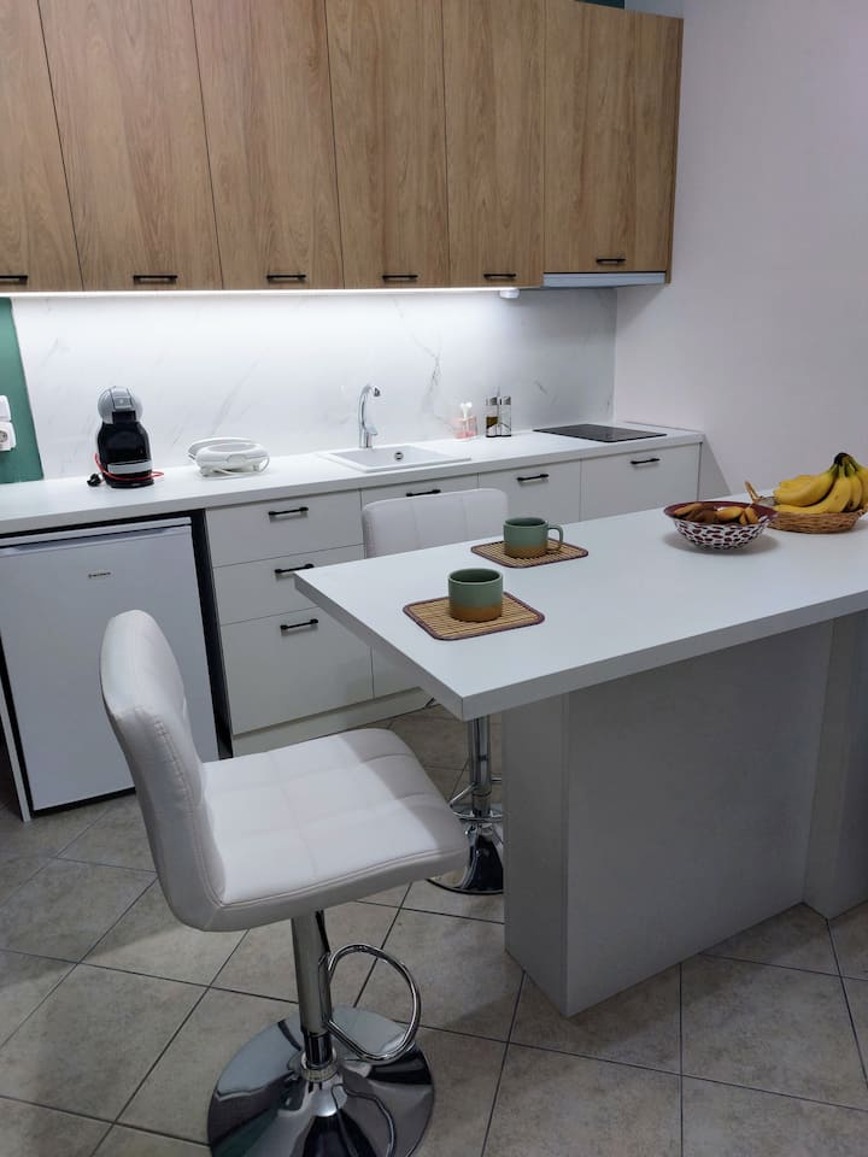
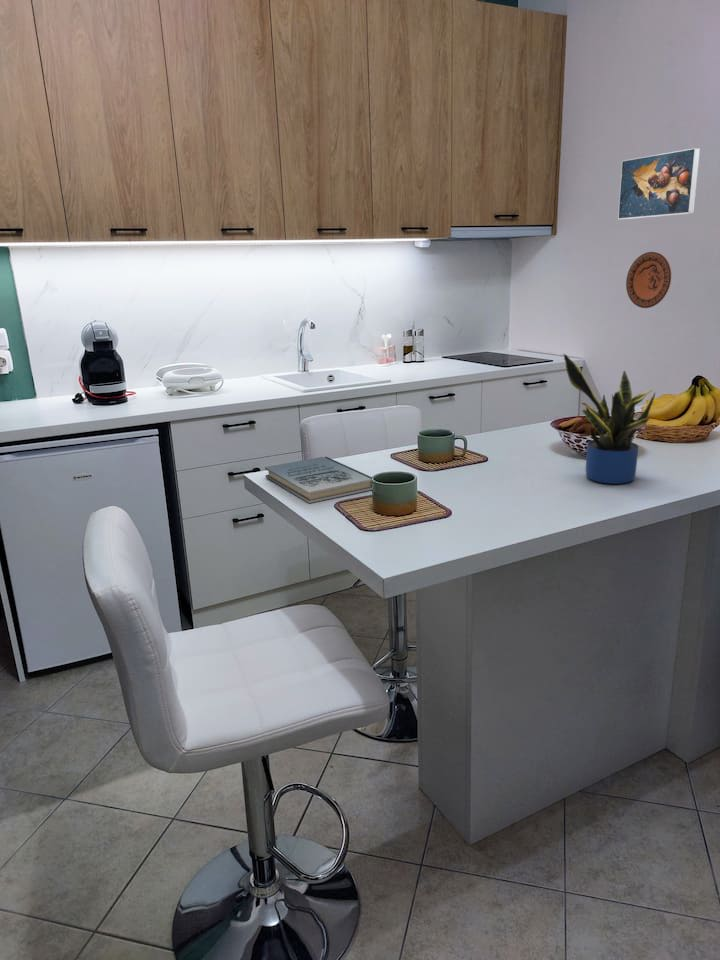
+ potted plant [562,353,656,485]
+ decorative plate [625,251,672,309]
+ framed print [617,147,701,220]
+ book [264,455,373,504]
